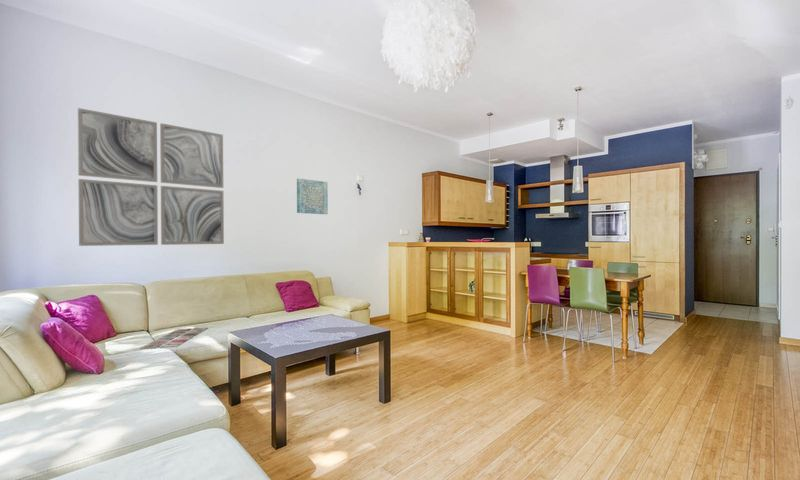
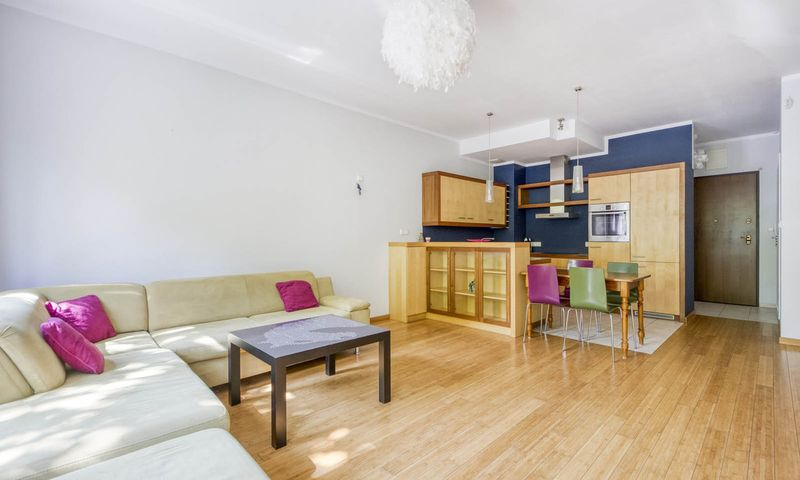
- wall art [77,107,225,247]
- wall art [296,177,329,215]
- magazine [139,327,209,349]
